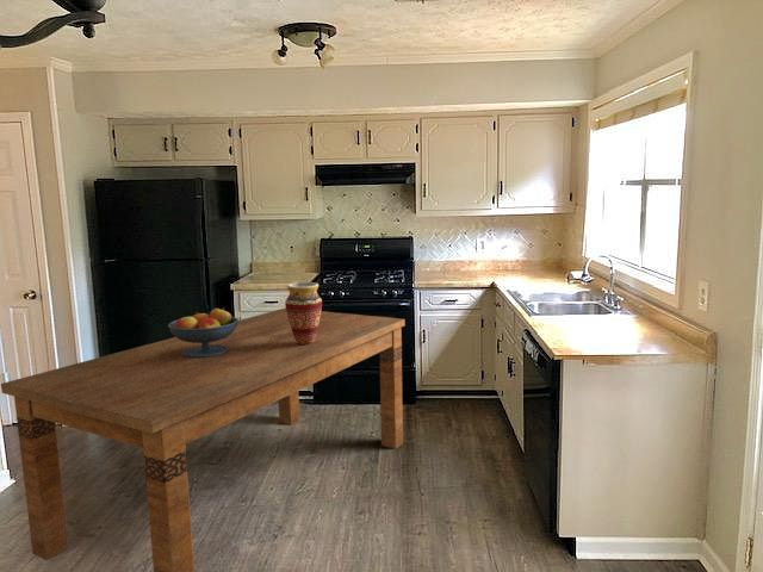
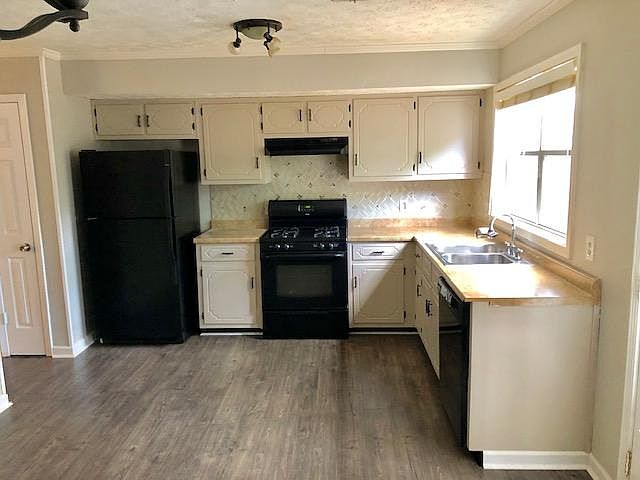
- dining table [0,307,407,572]
- vase [284,281,323,344]
- fruit bowl [167,306,240,358]
